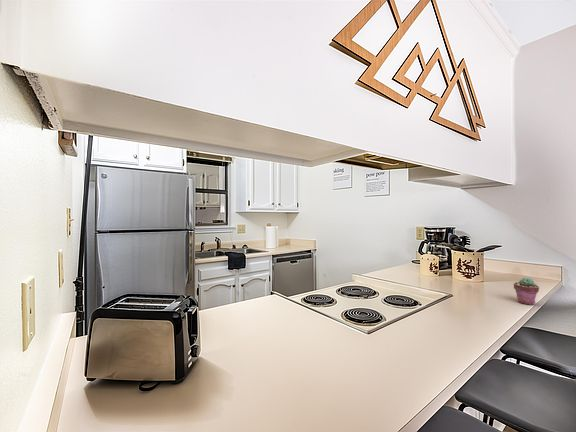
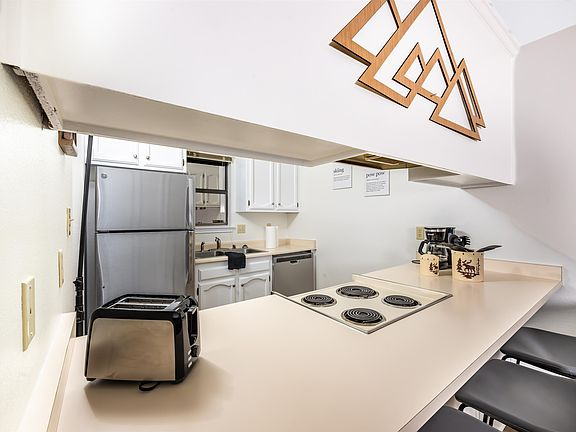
- potted succulent [513,276,540,306]
